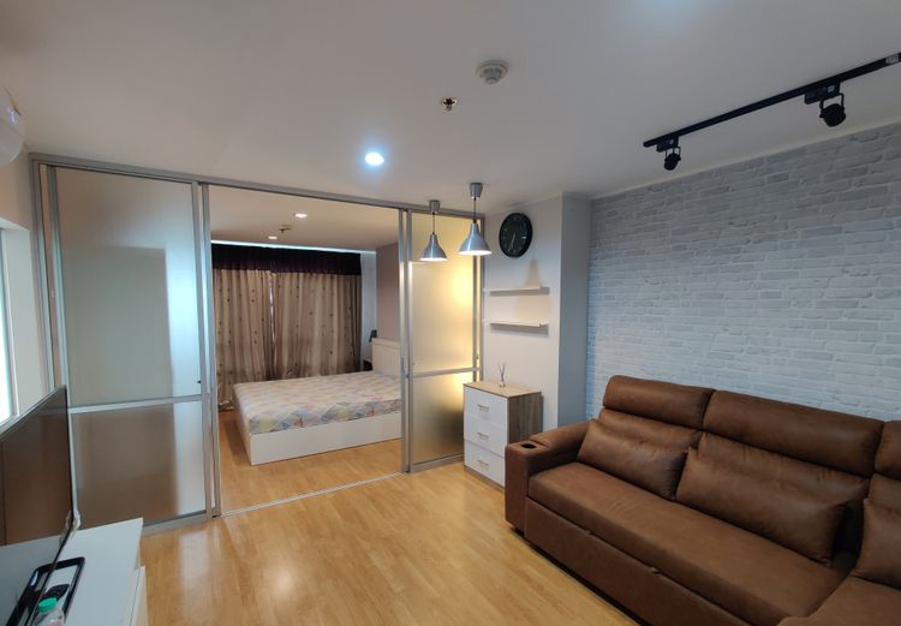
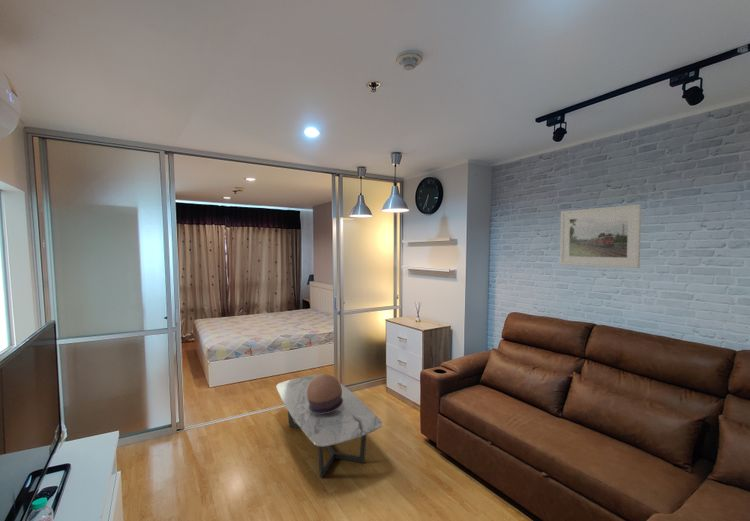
+ coffee table [275,373,383,479]
+ decorative bowl [307,373,343,414]
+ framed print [559,203,642,269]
